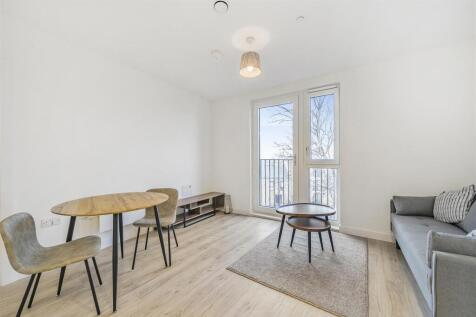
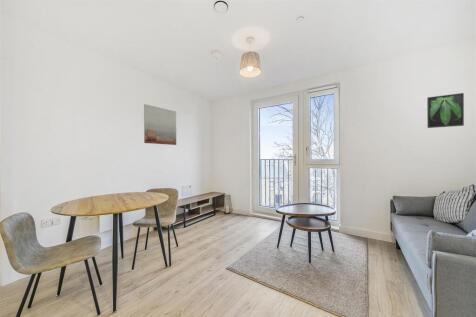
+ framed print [426,92,465,129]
+ wall art [143,103,177,146]
